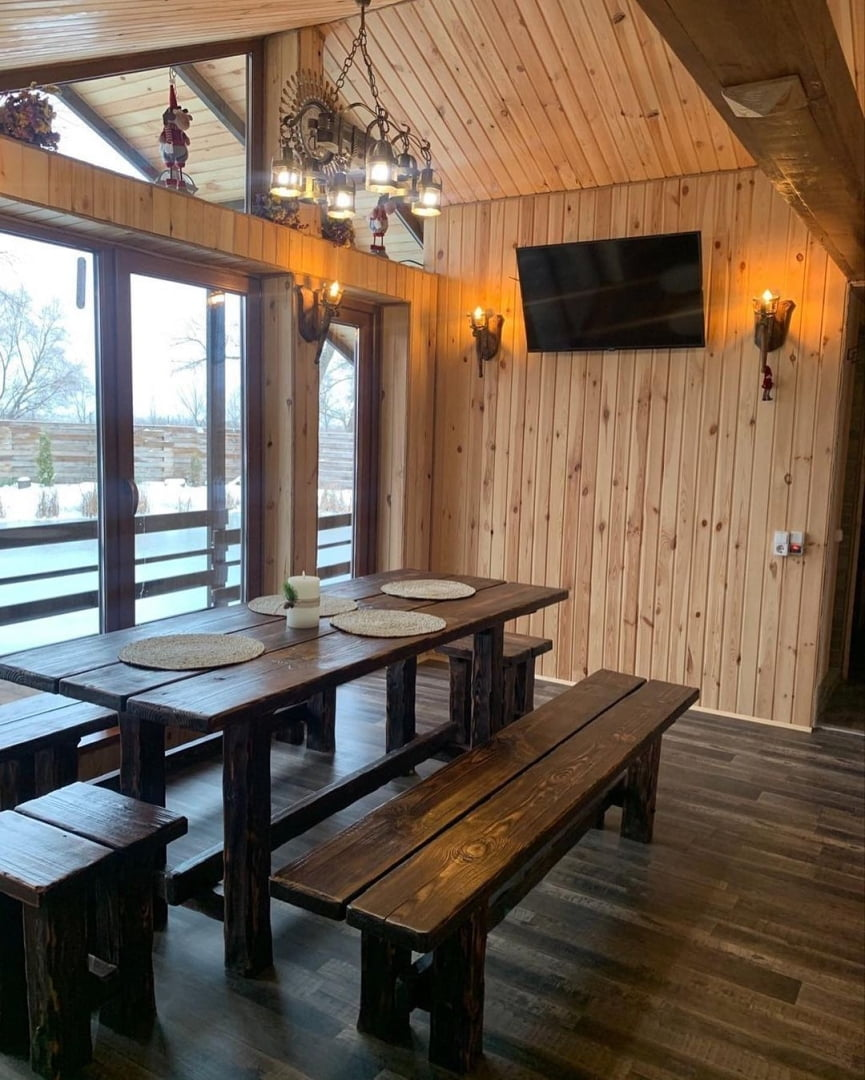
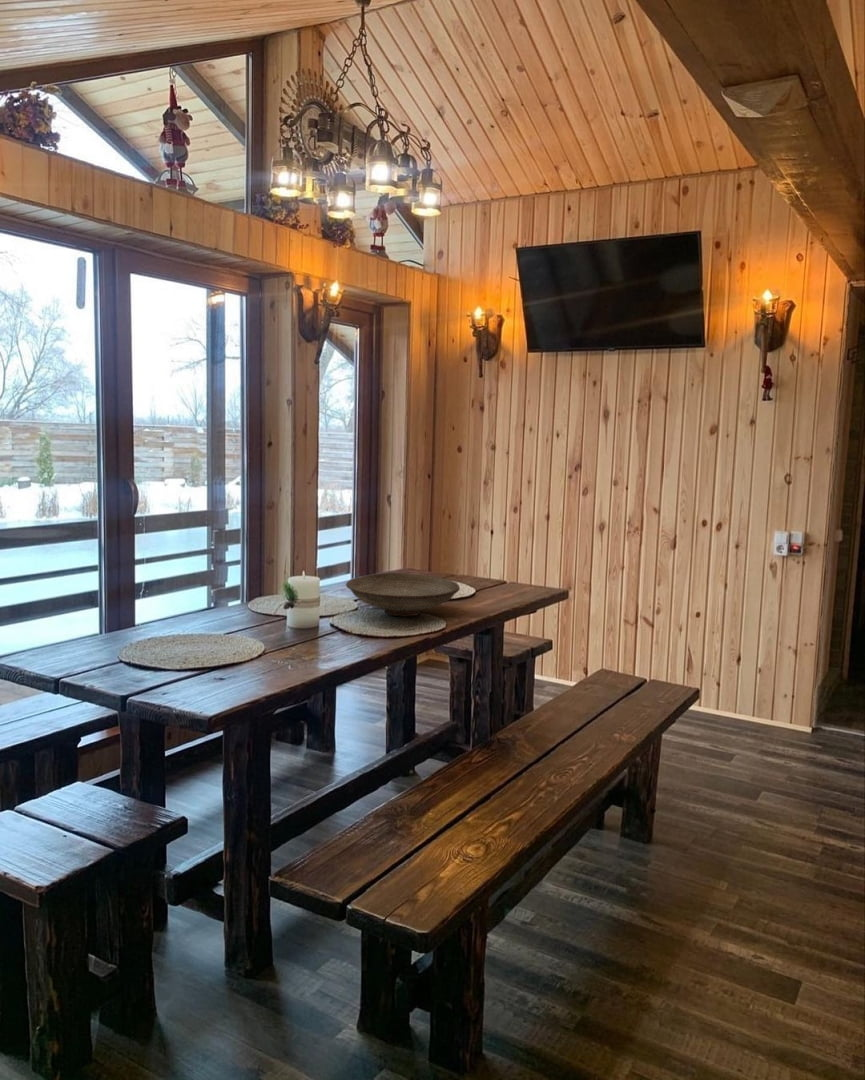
+ decorative bowl [345,572,461,618]
